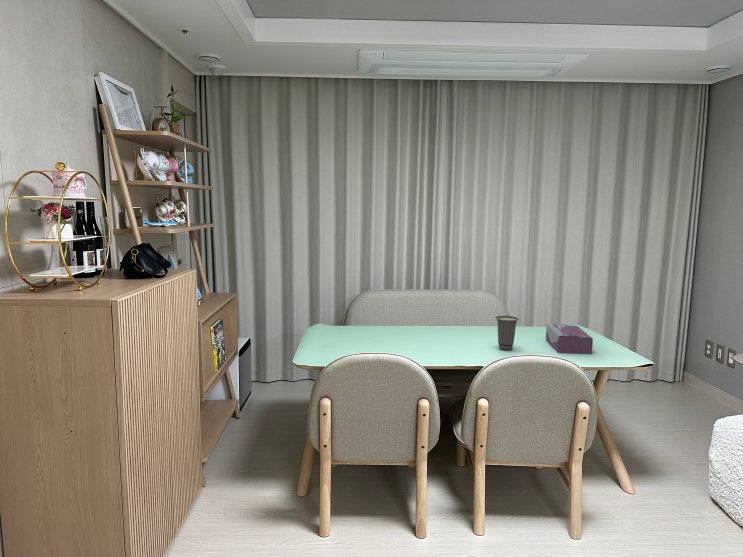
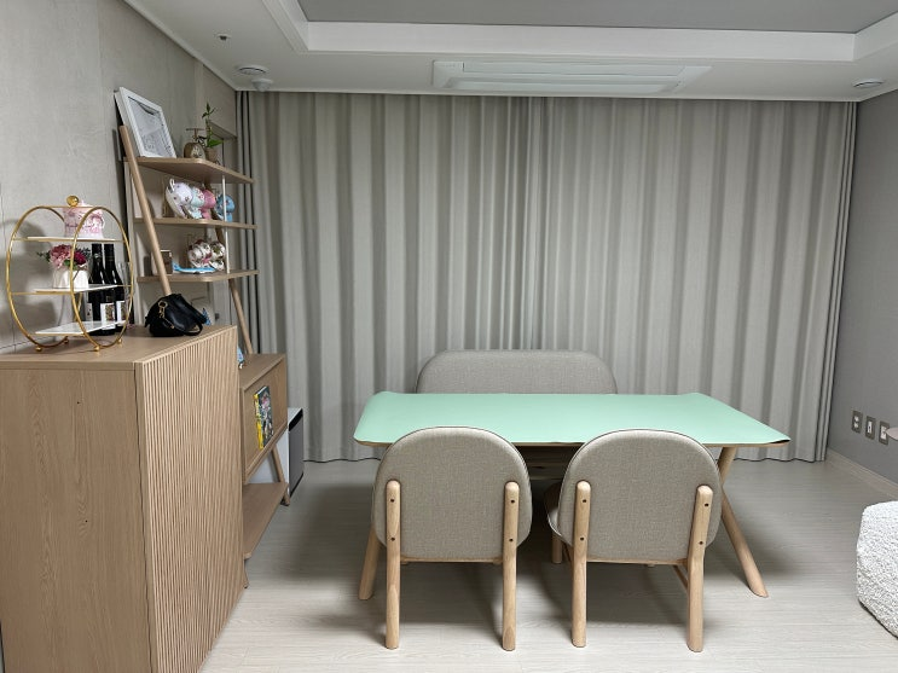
- tissue box [545,323,594,355]
- cup [494,315,520,351]
